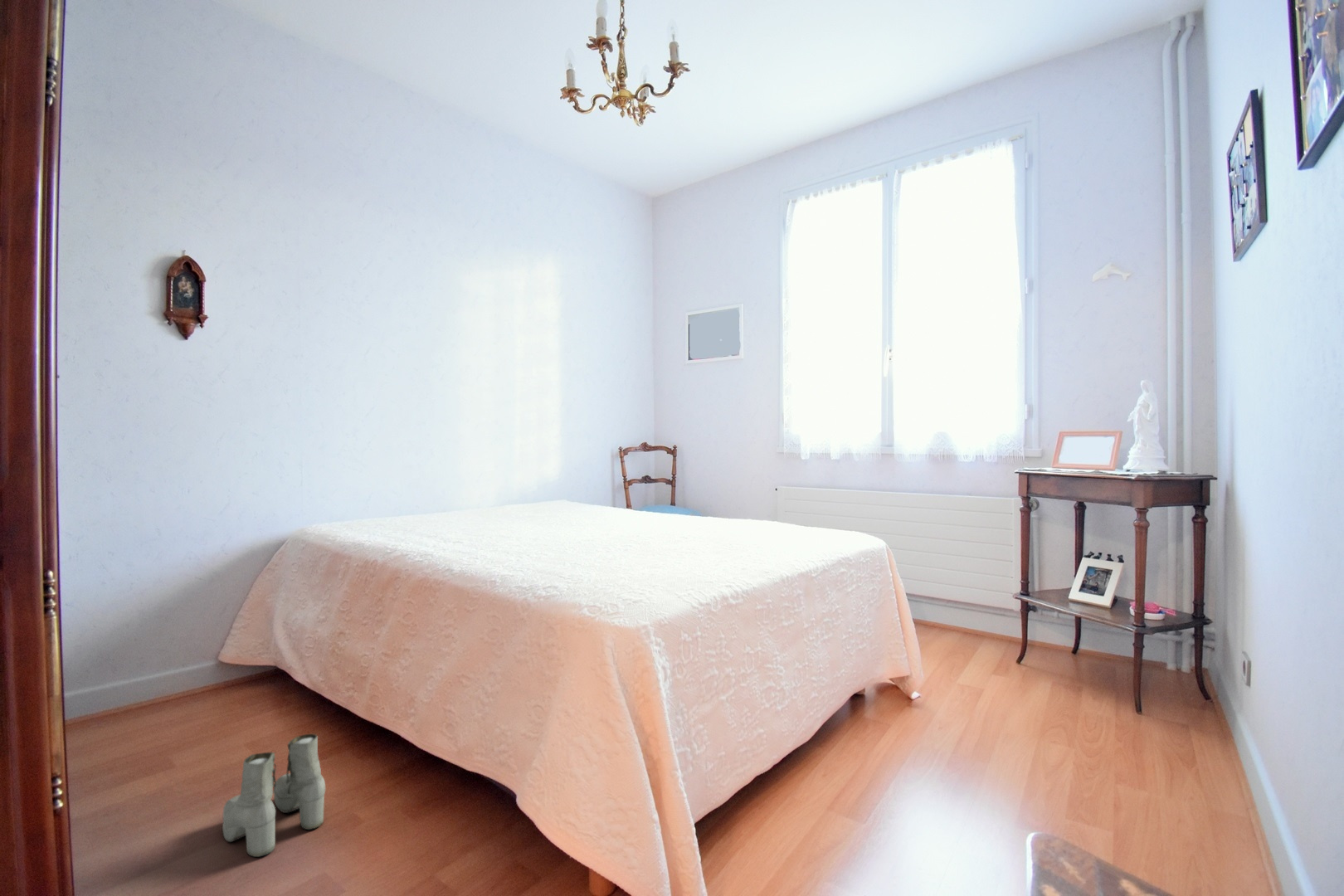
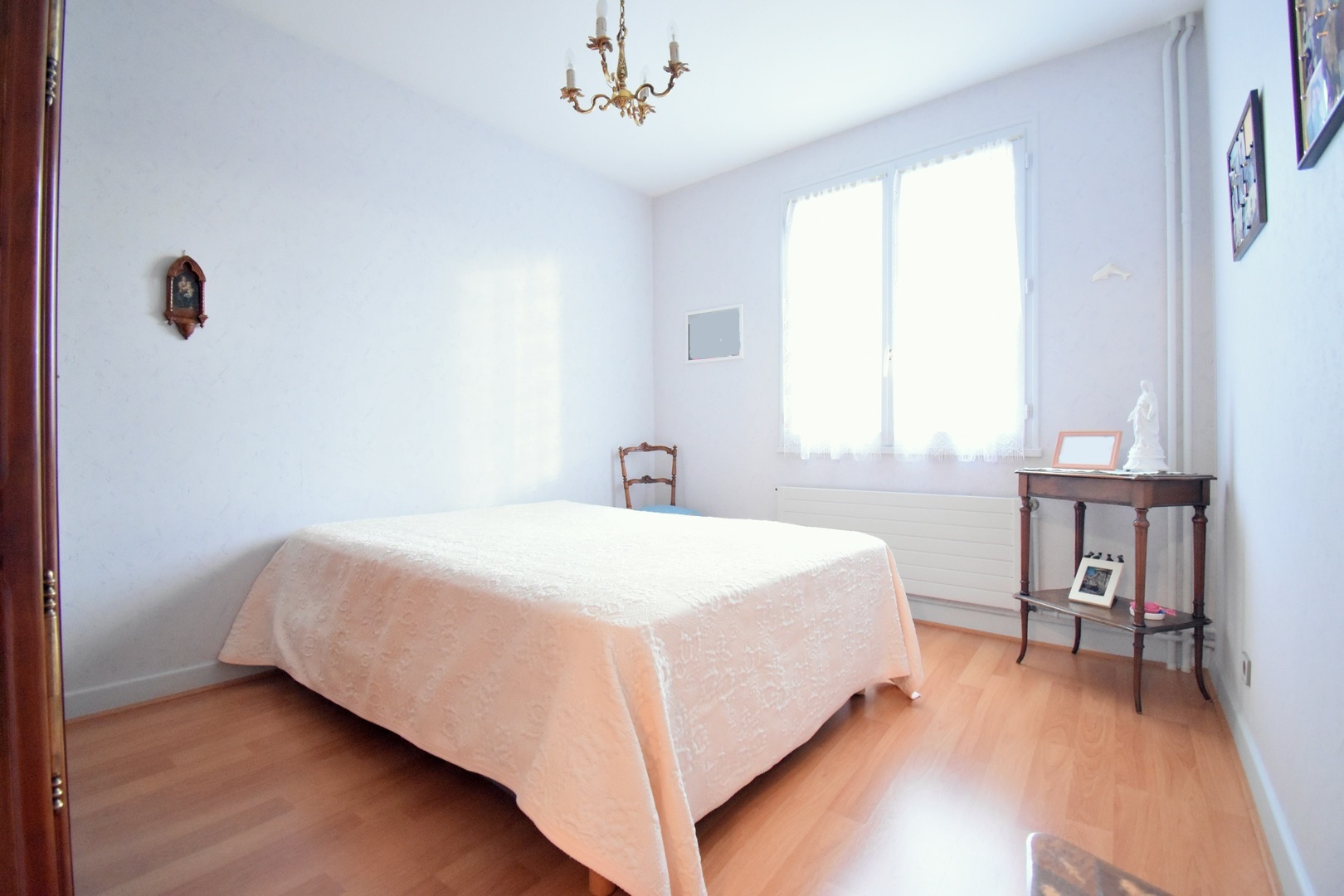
- boots [222,733,326,858]
